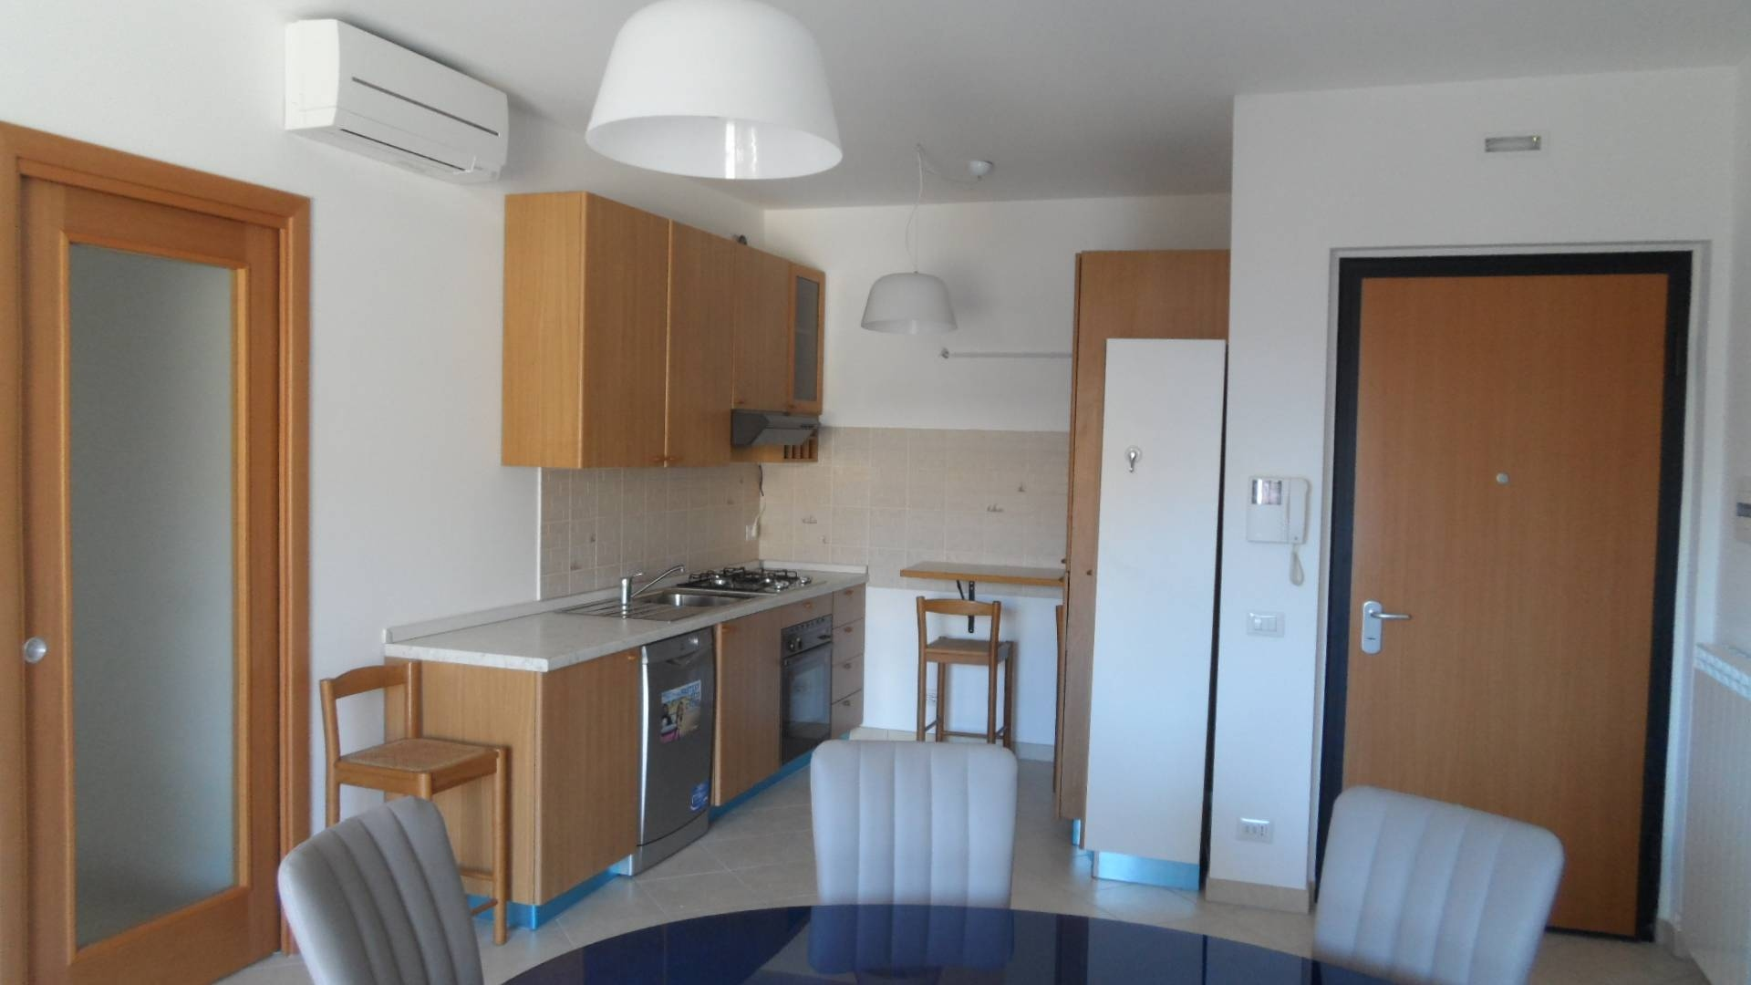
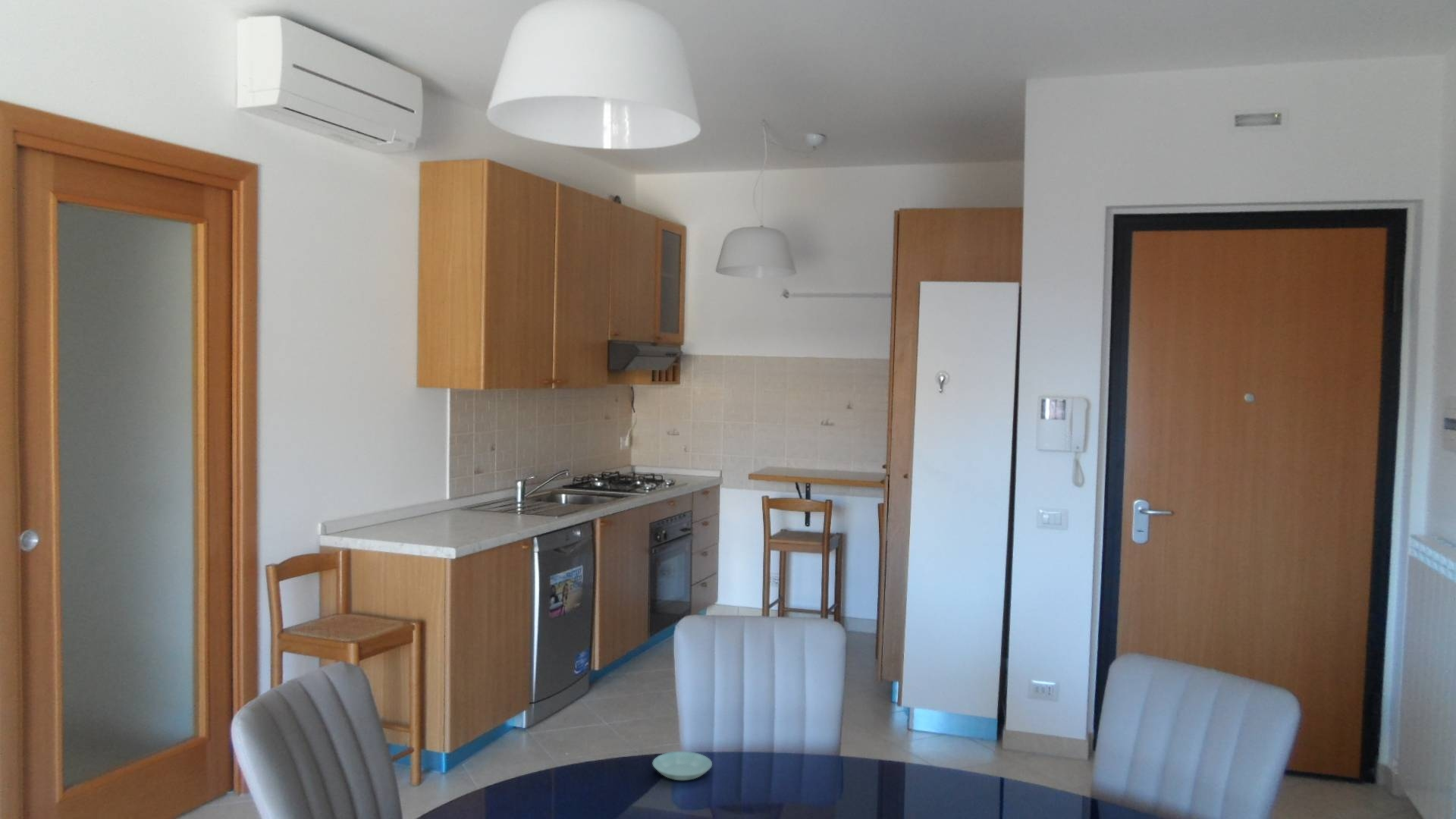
+ saucer [652,751,713,781]
